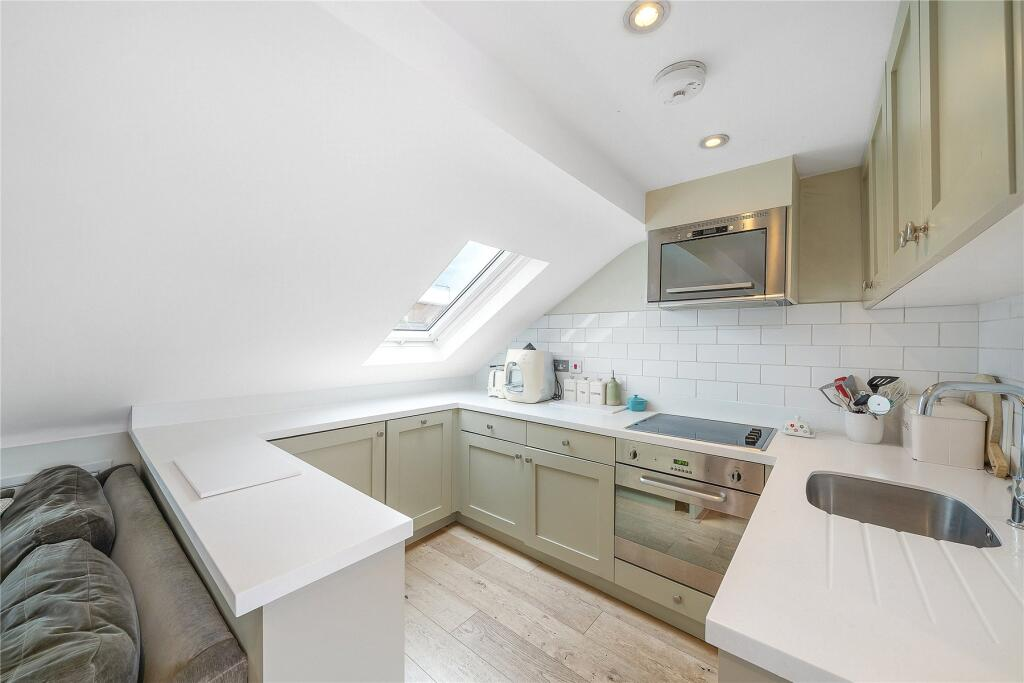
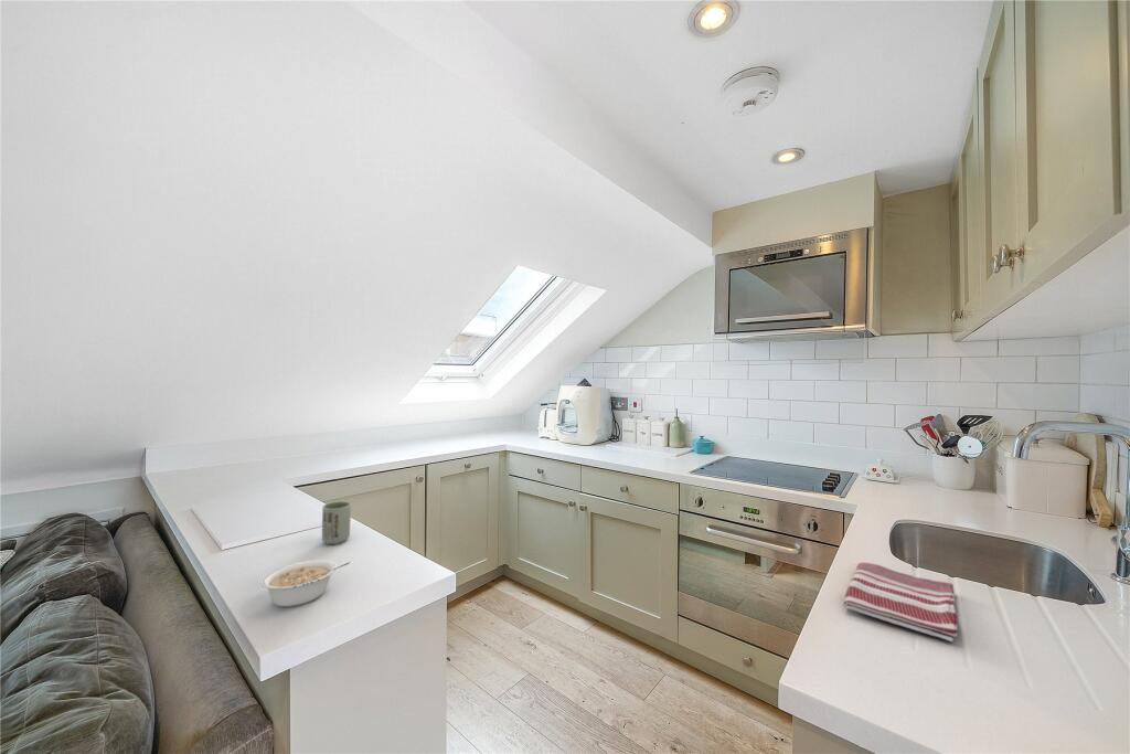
+ legume [259,559,351,608]
+ dish towel [843,562,959,644]
+ cup [321,500,352,545]
